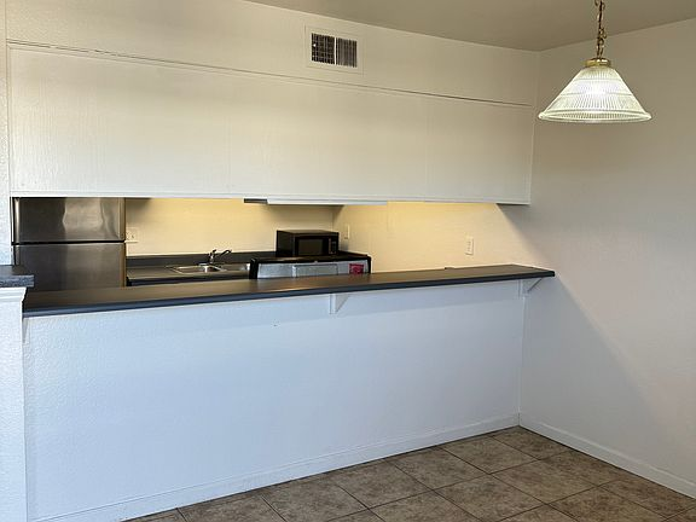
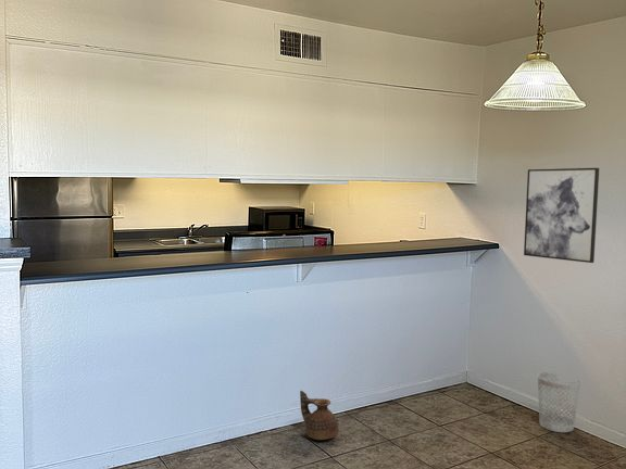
+ ceramic jug [299,390,340,441]
+ wastebasket [537,371,581,433]
+ wall art [523,167,600,264]
